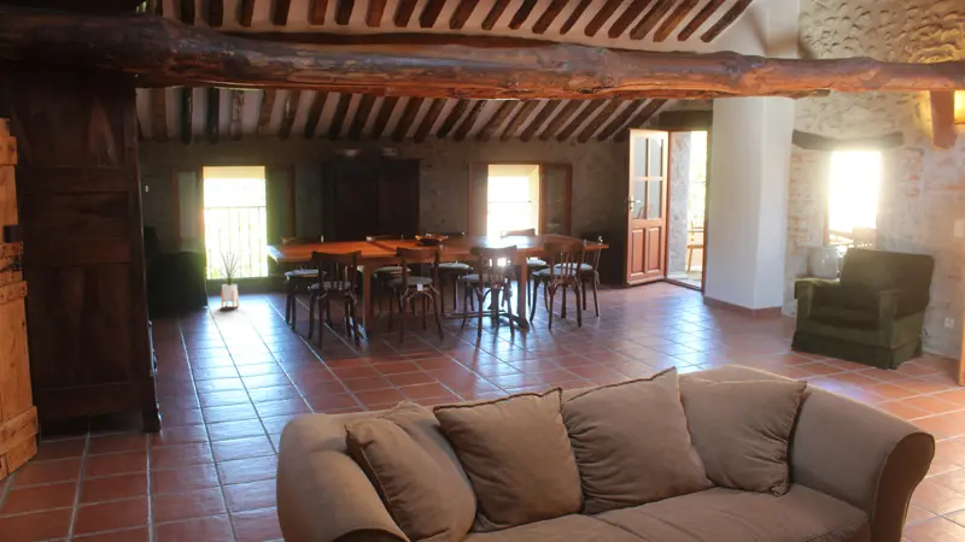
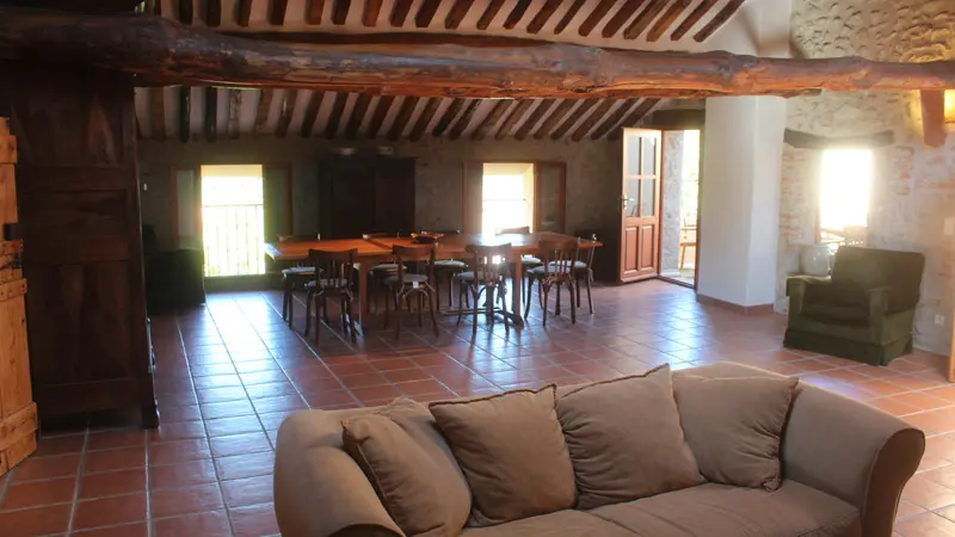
- house plant [211,249,242,308]
